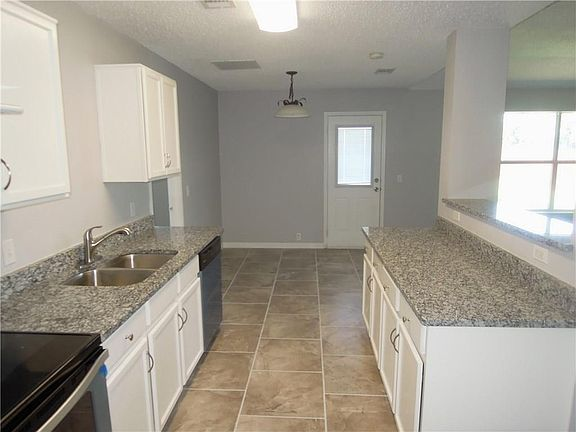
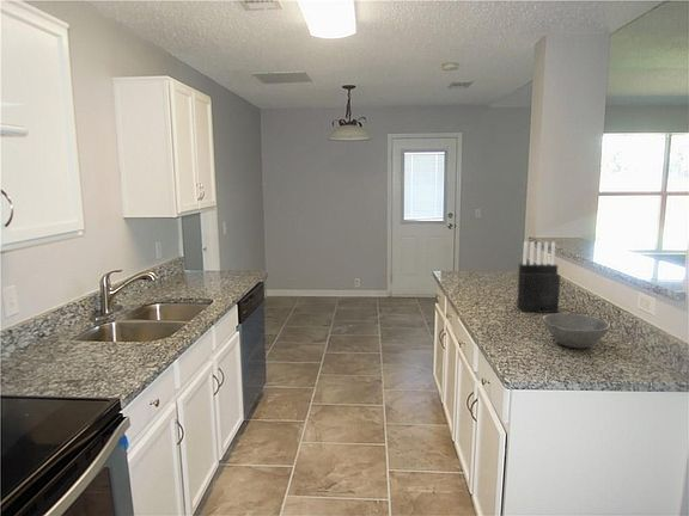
+ knife block [516,240,562,314]
+ bowl [541,312,611,350]
